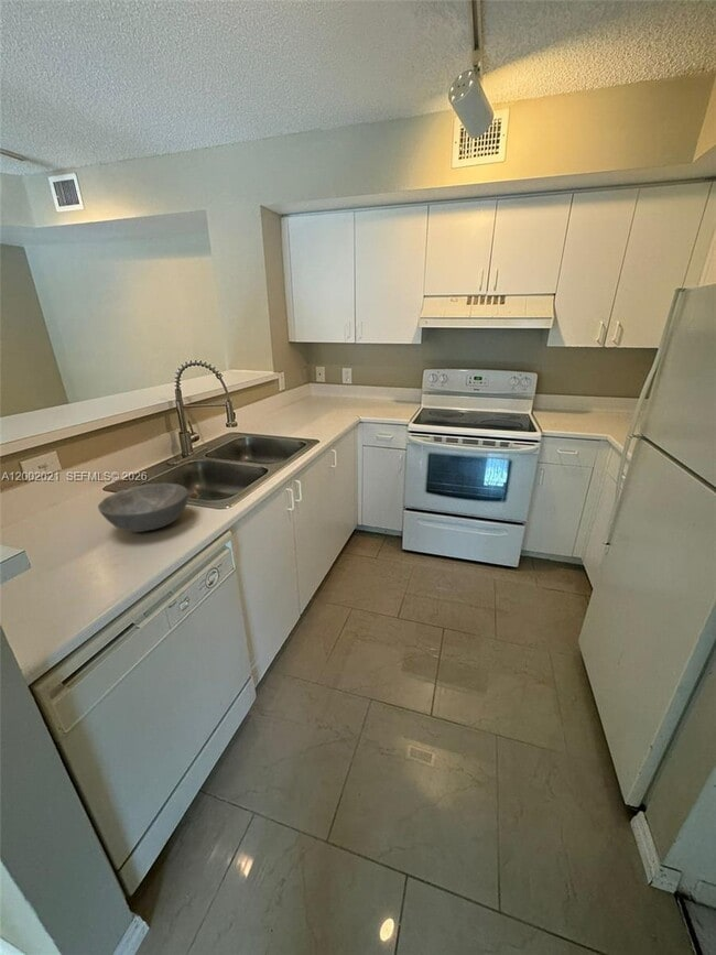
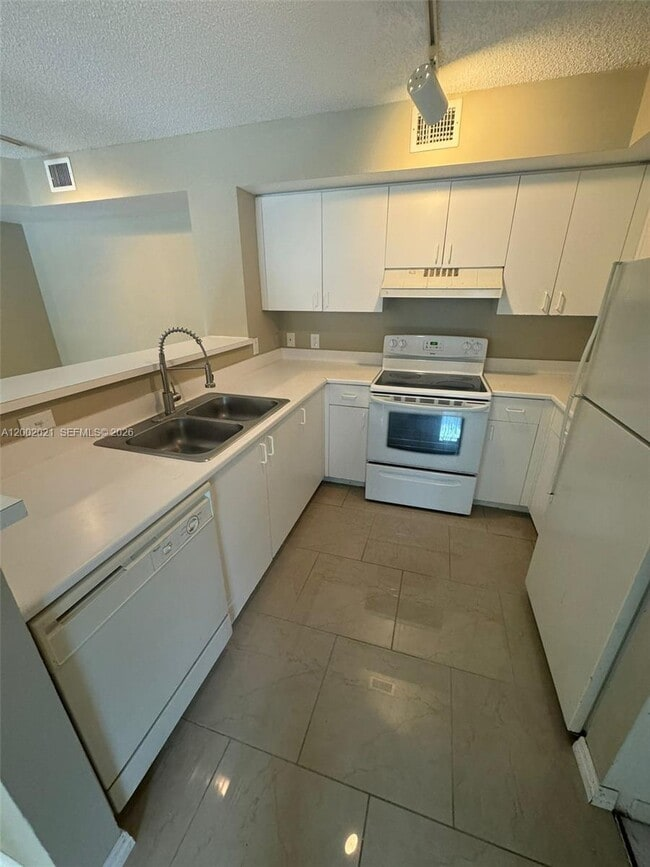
- bowl [97,482,189,533]
